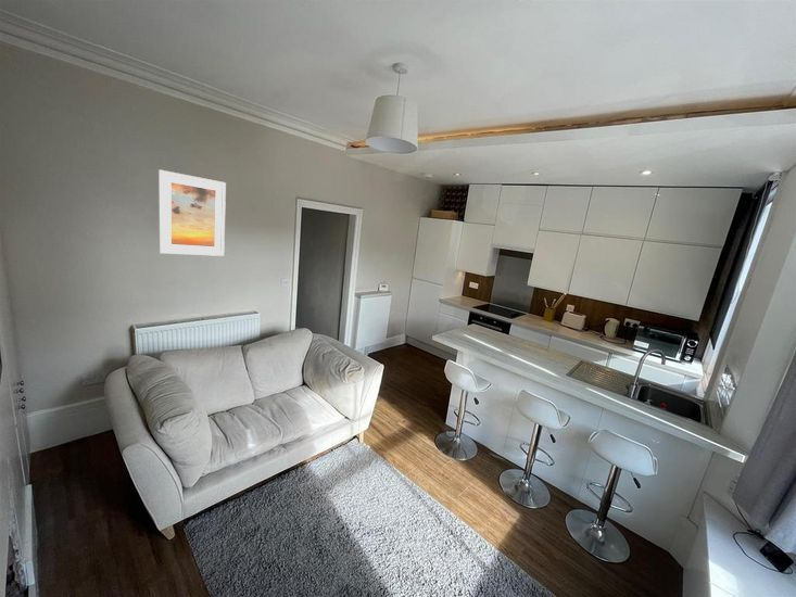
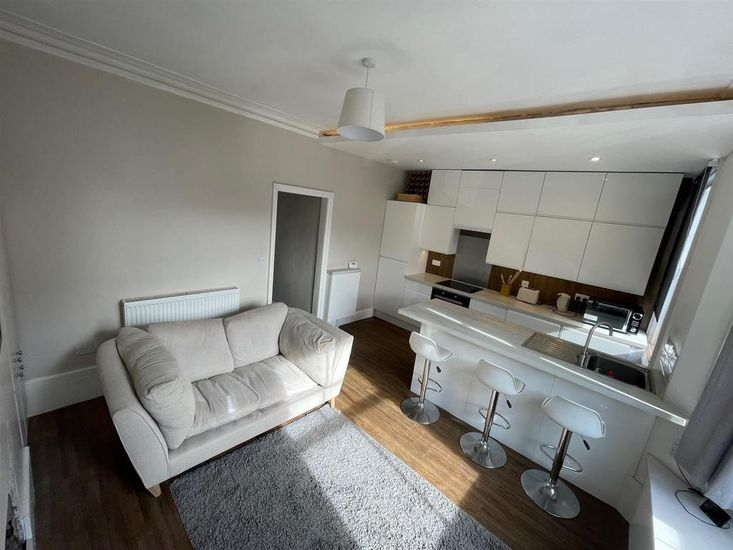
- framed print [157,168,227,257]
